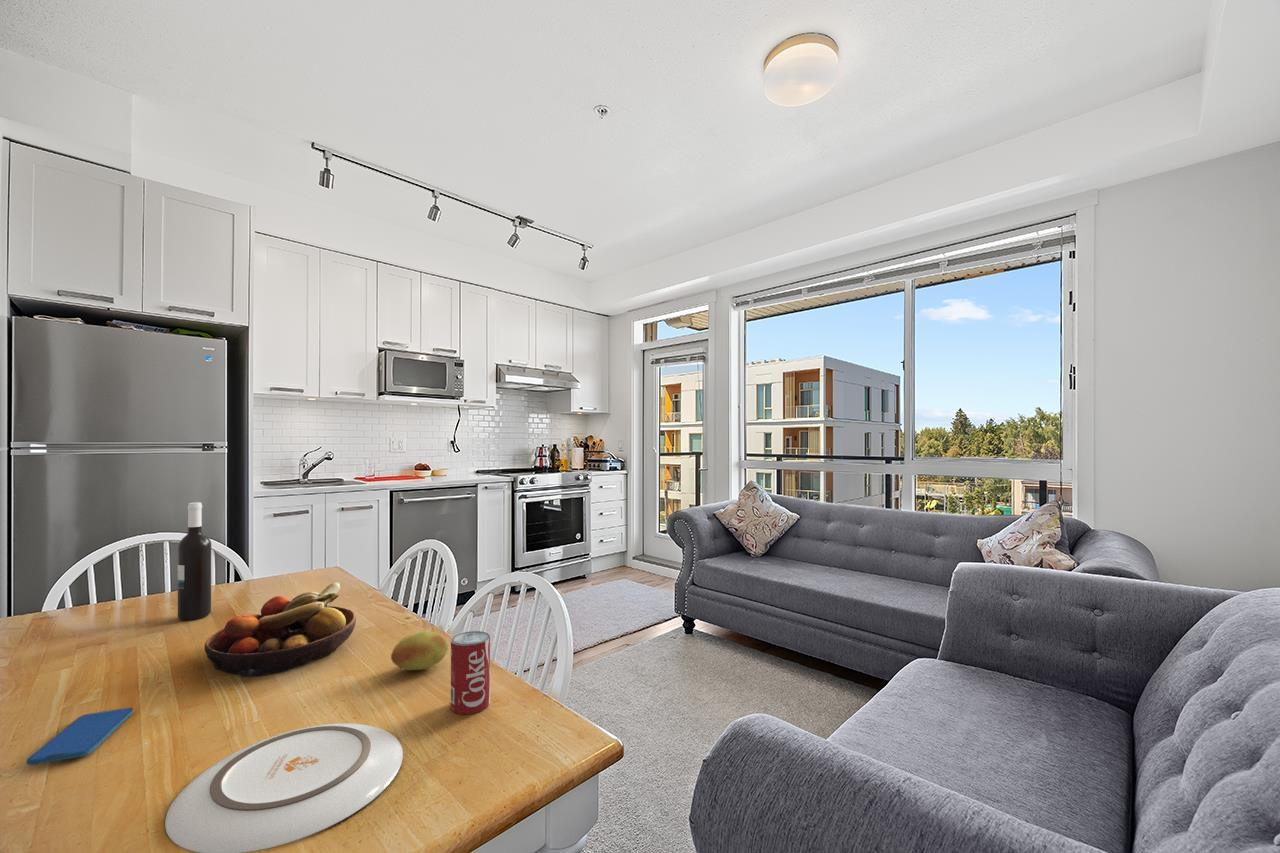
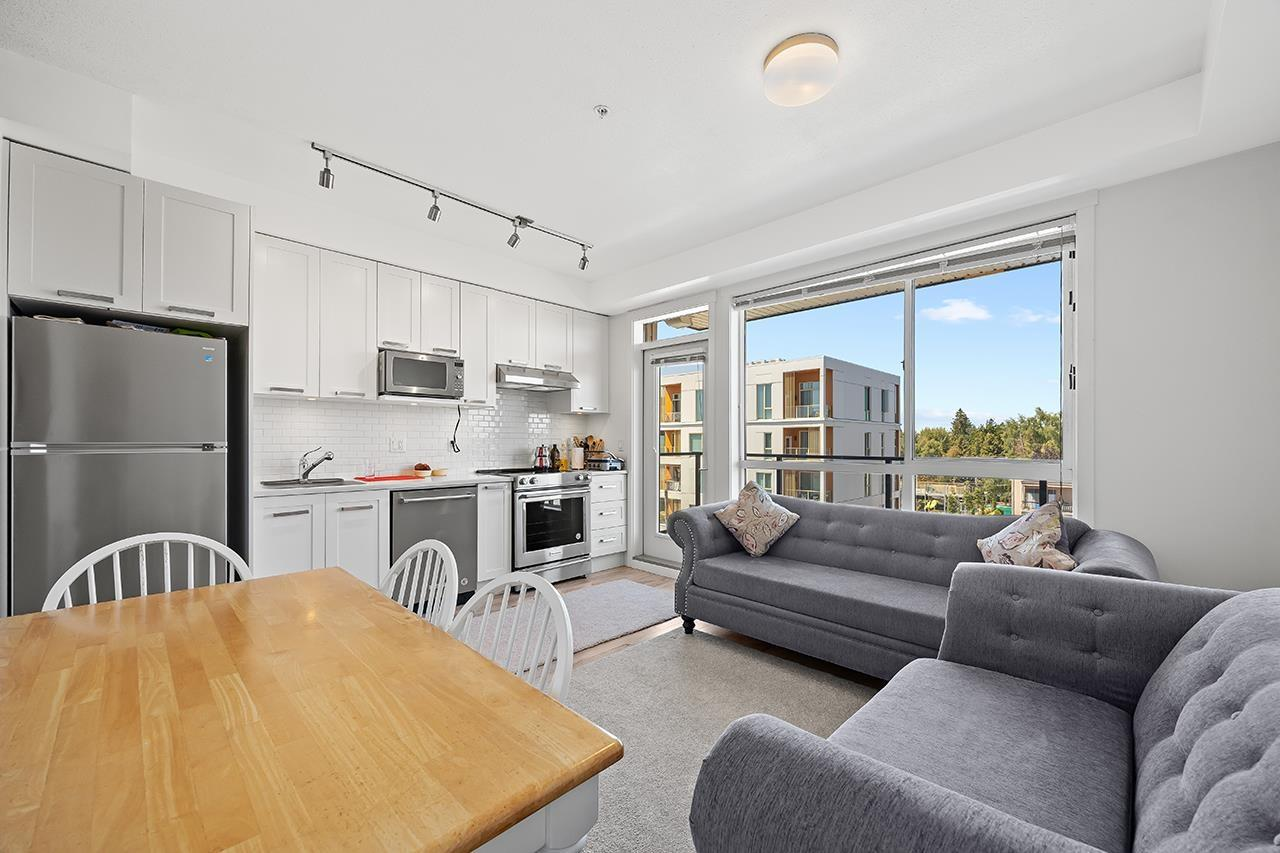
- beverage can [450,630,491,715]
- fruit [390,630,449,671]
- smartphone [25,707,134,766]
- plate [164,722,404,853]
- wine bottle [177,501,212,621]
- fruit bowl [204,581,357,678]
